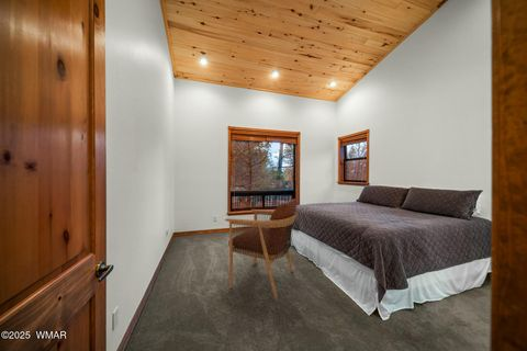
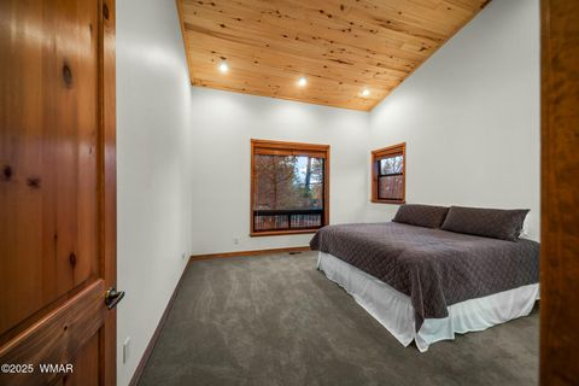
- armchair [224,197,299,302]
